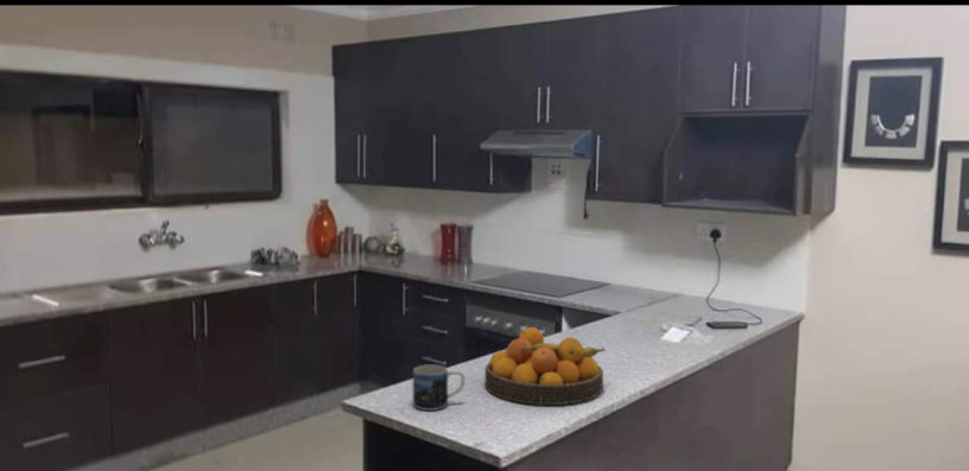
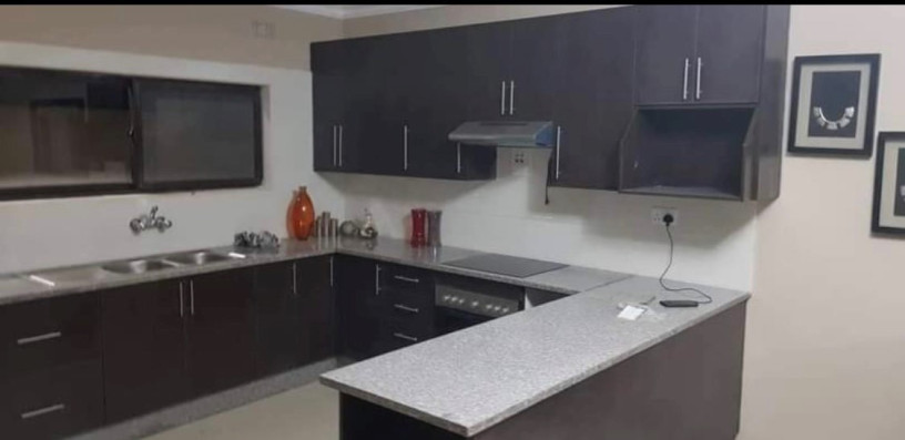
- mug [412,364,466,412]
- fruit bowl [483,326,607,406]
